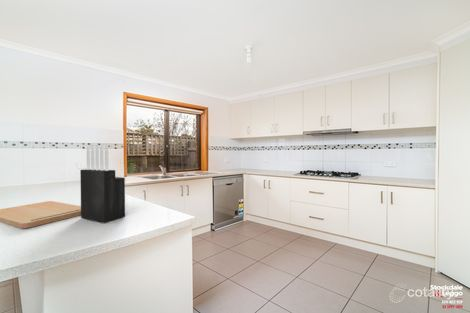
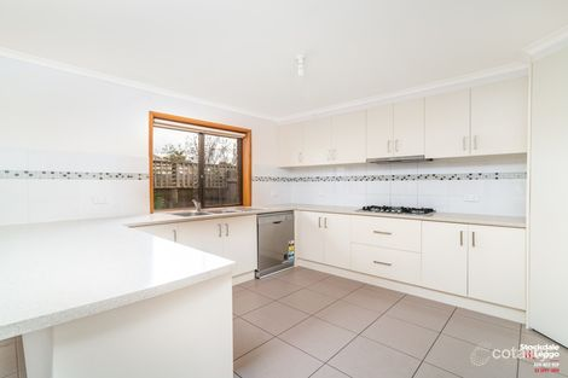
- knife block [79,144,126,224]
- cutting board [0,200,81,229]
